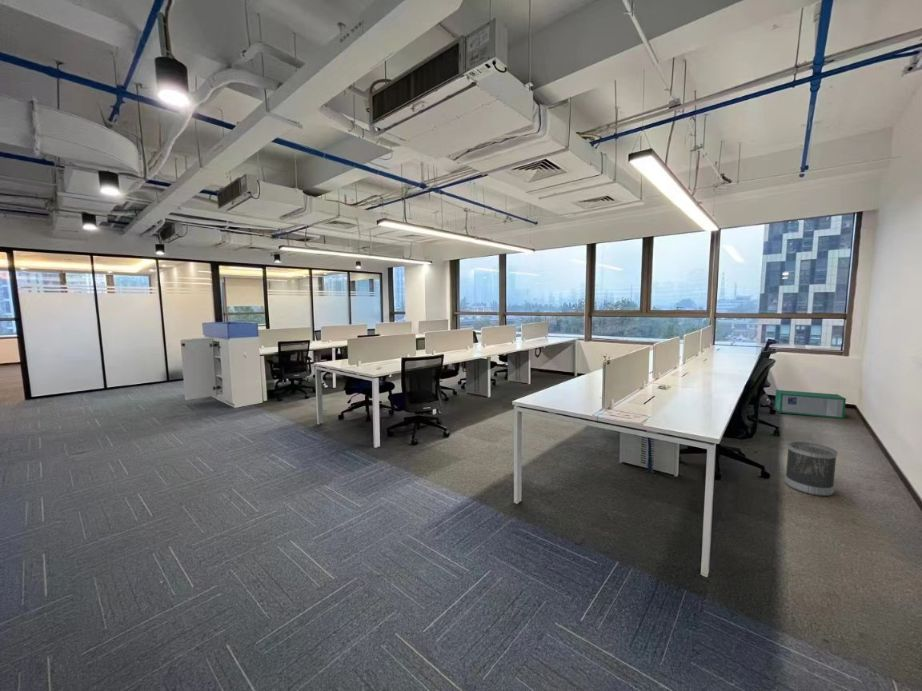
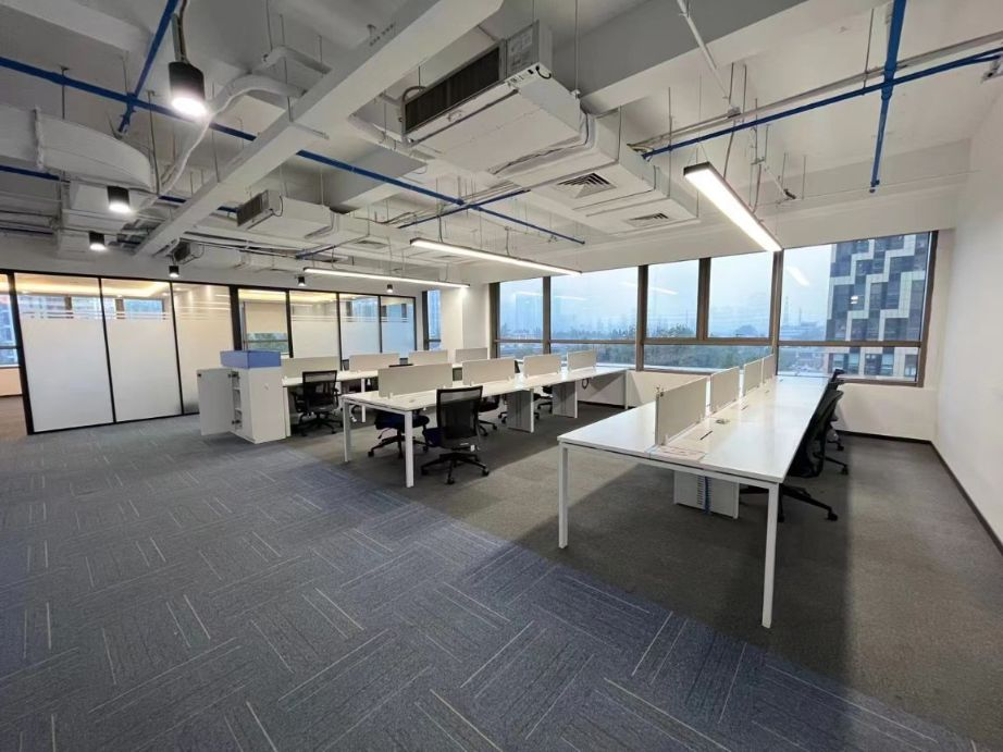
- wastebasket [784,440,838,497]
- storage bin [774,389,847,420]
